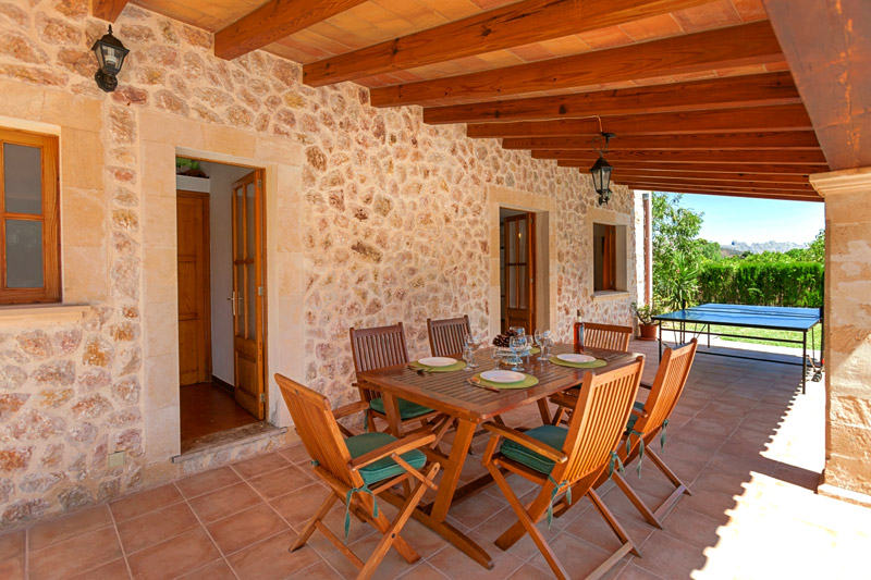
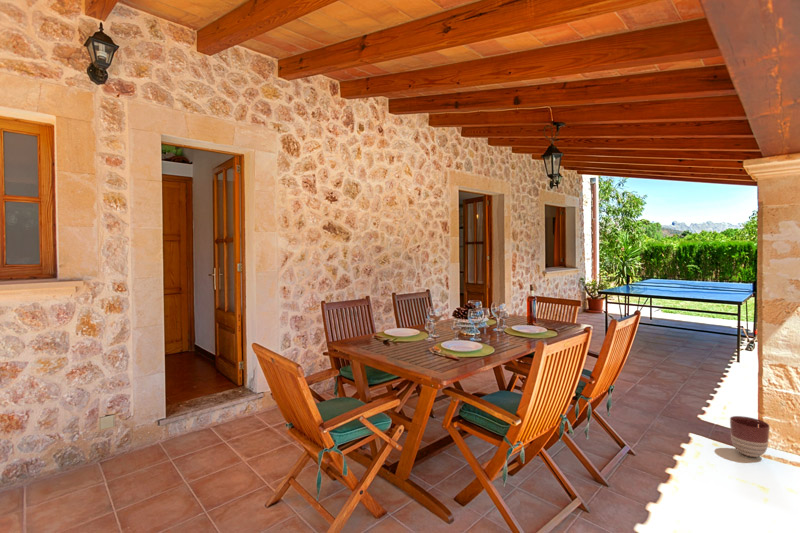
+ planter [729,415,771,458]
